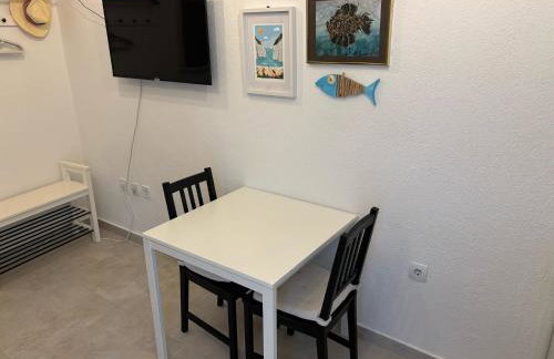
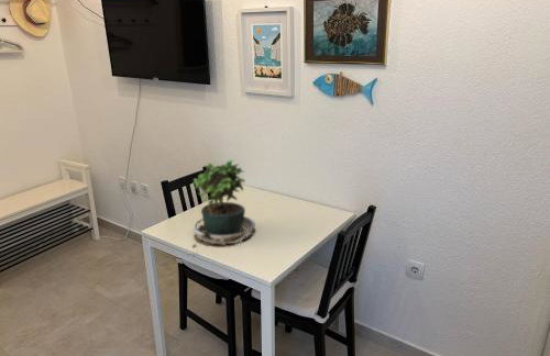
+ potted plant [187,157,256,255]
